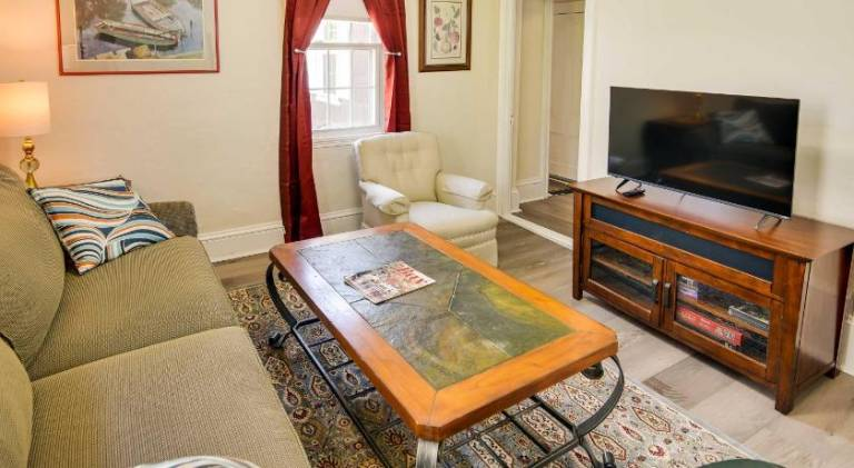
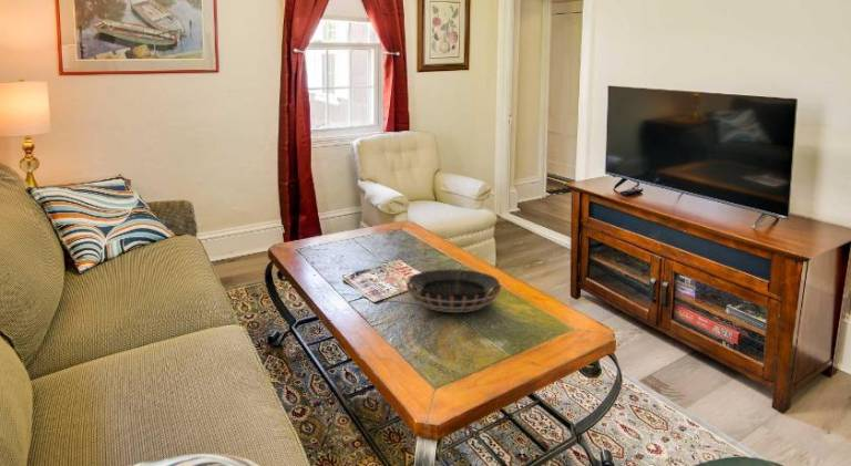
+ decorative bowl [406,268,502,313]
